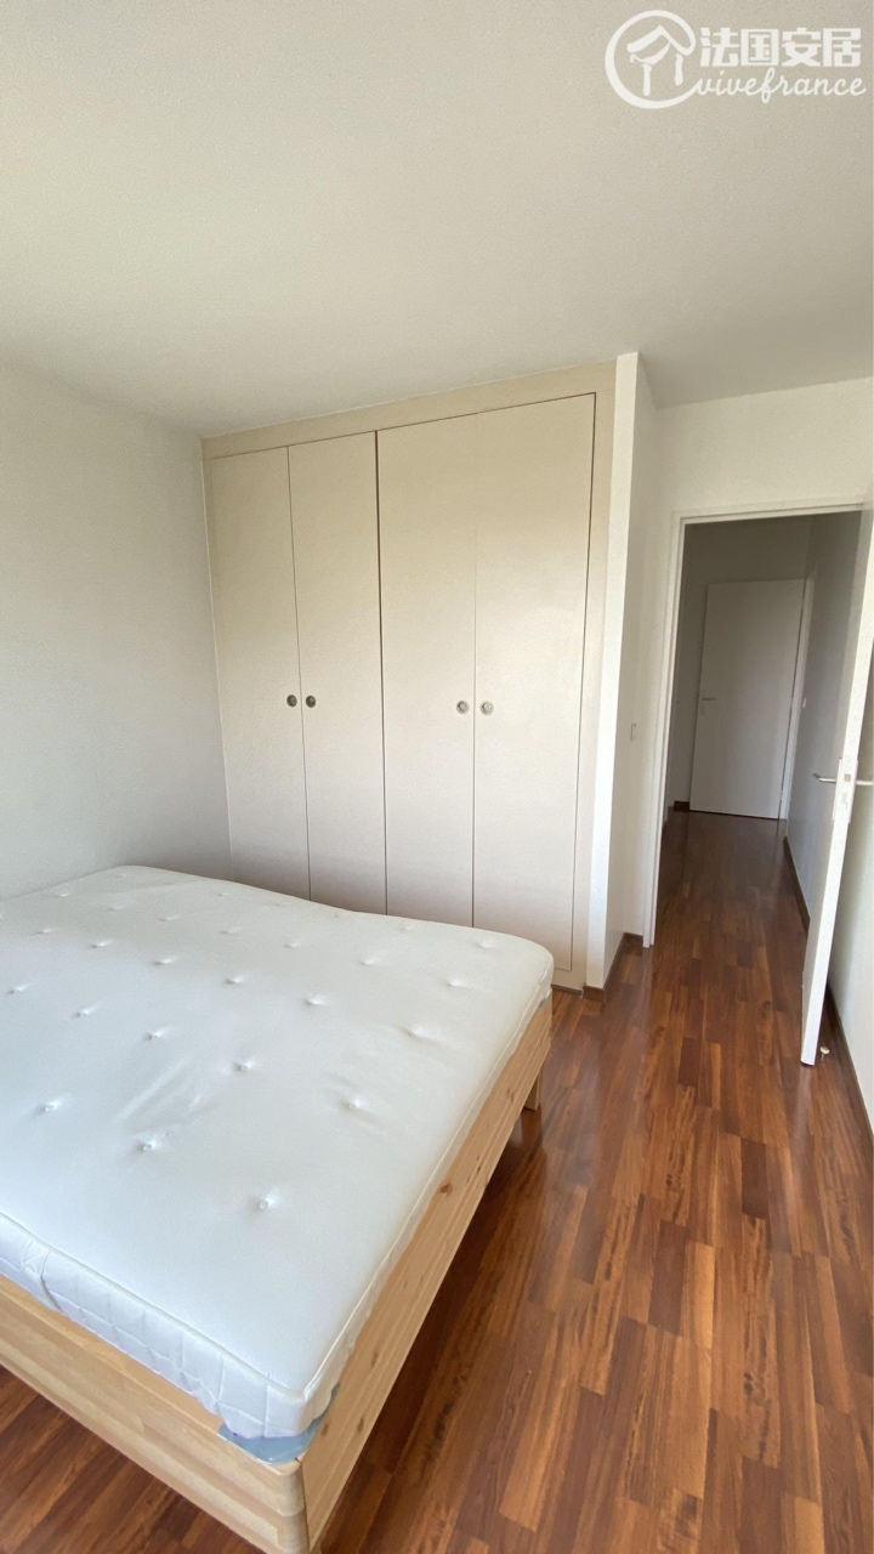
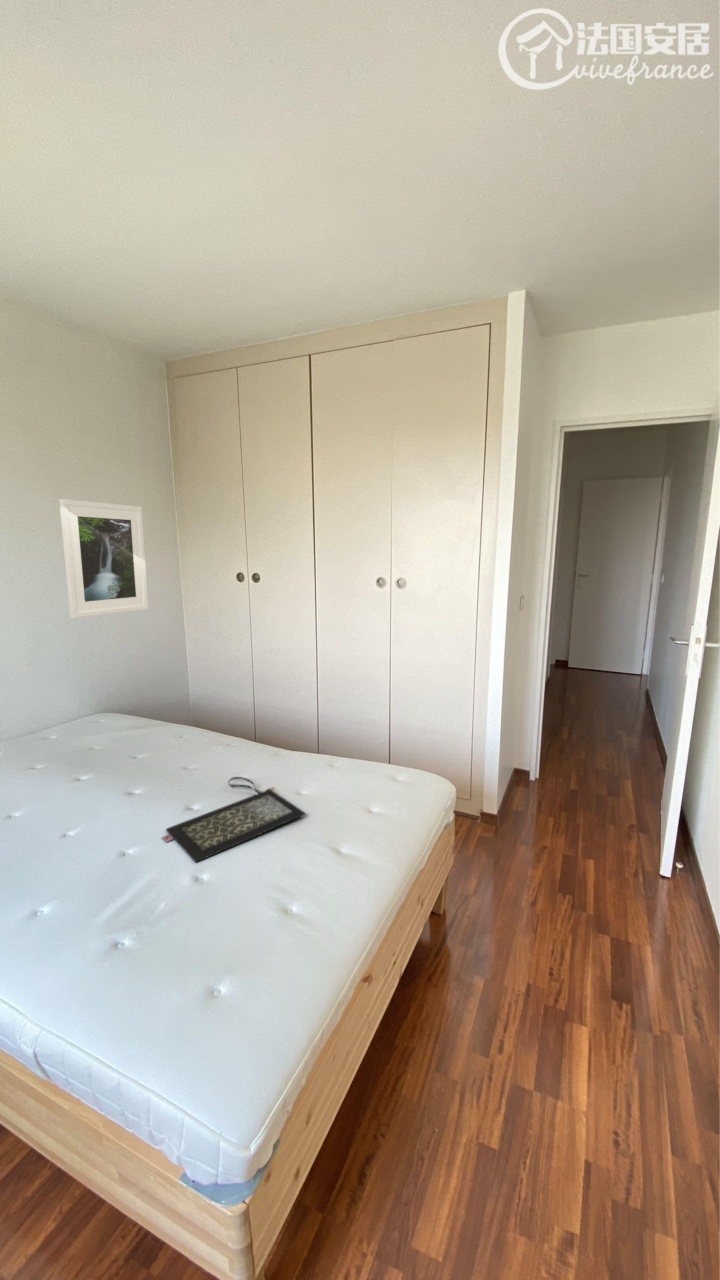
+ clutch bag [161,776,307,863]
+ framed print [58,498,149,619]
